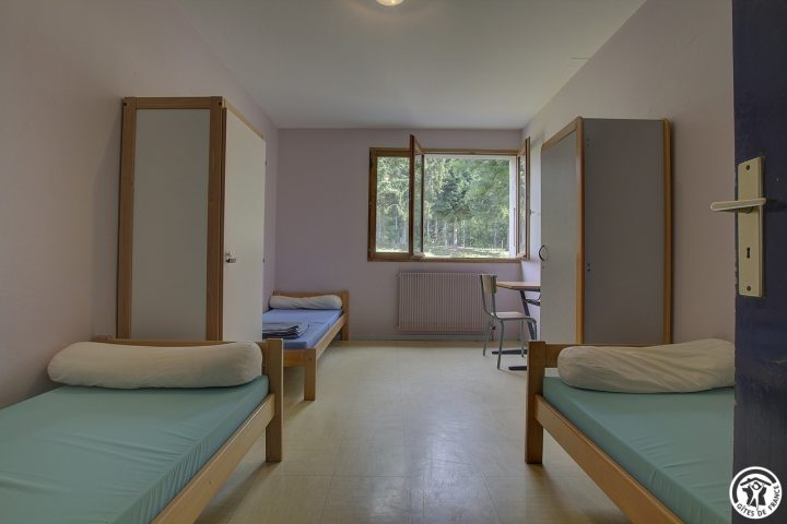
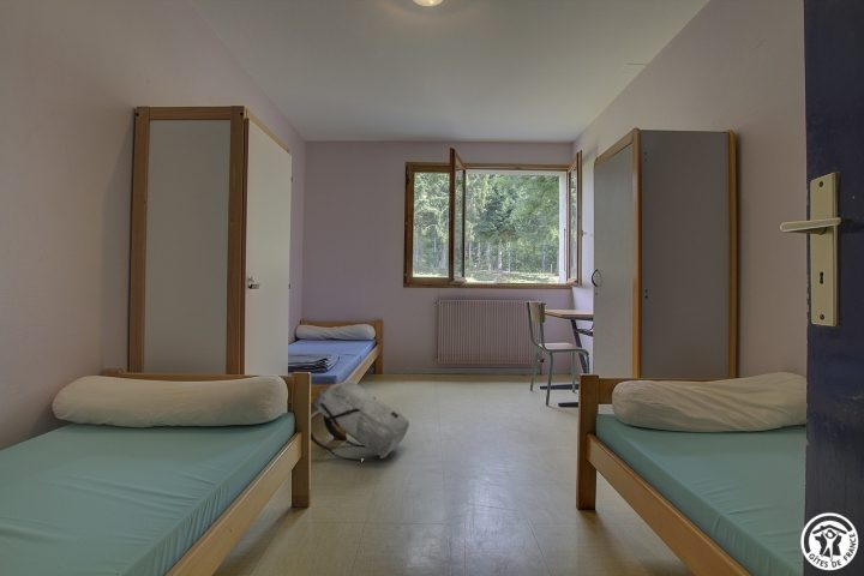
+ backpack [310,379,410,462]
